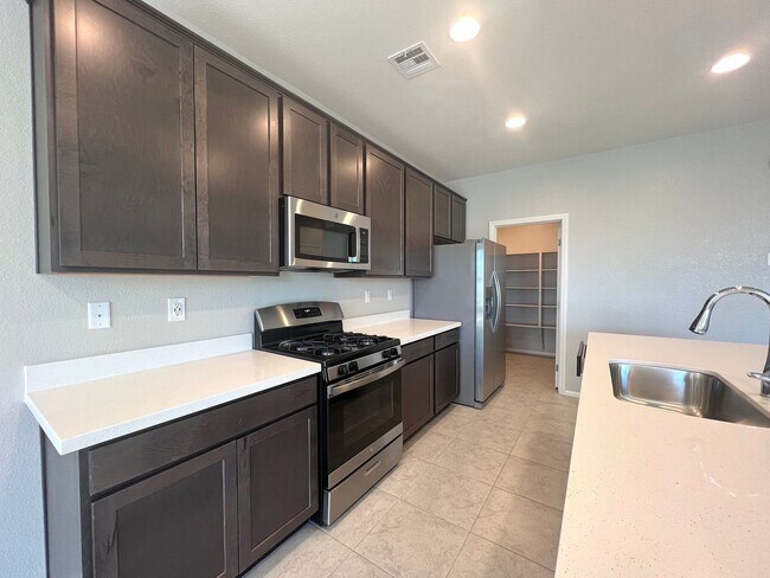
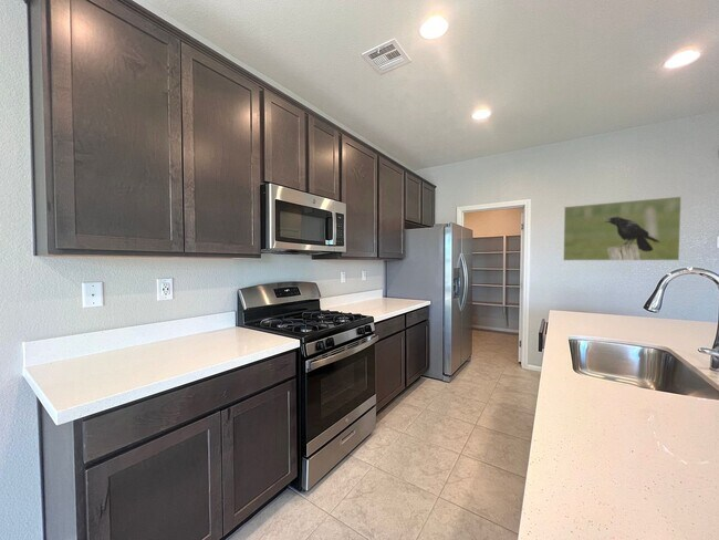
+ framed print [562,196,682,261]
